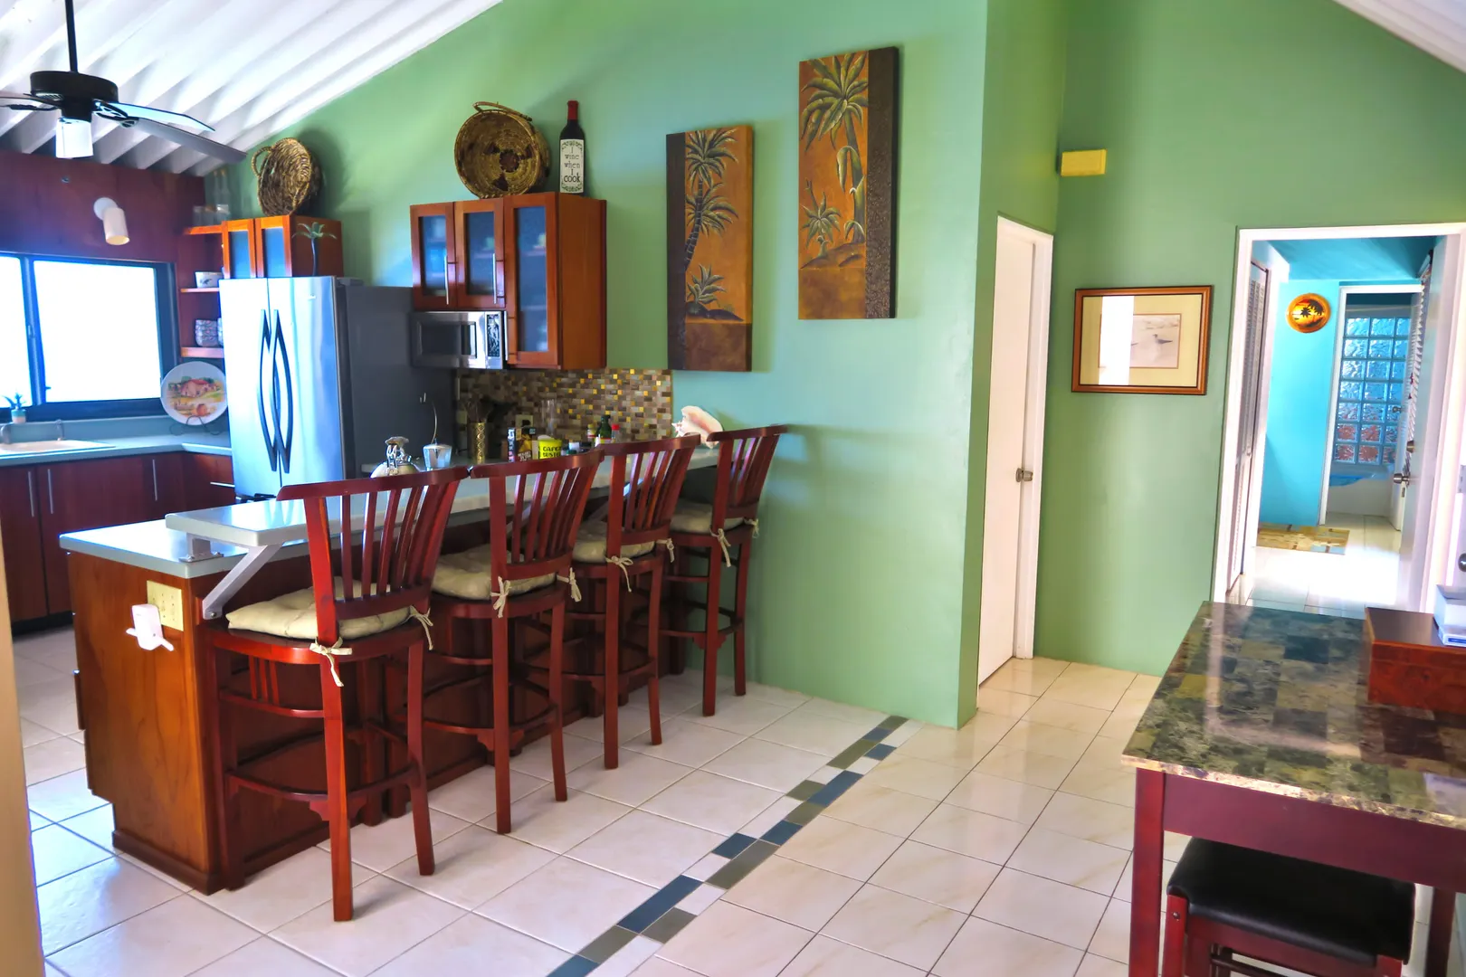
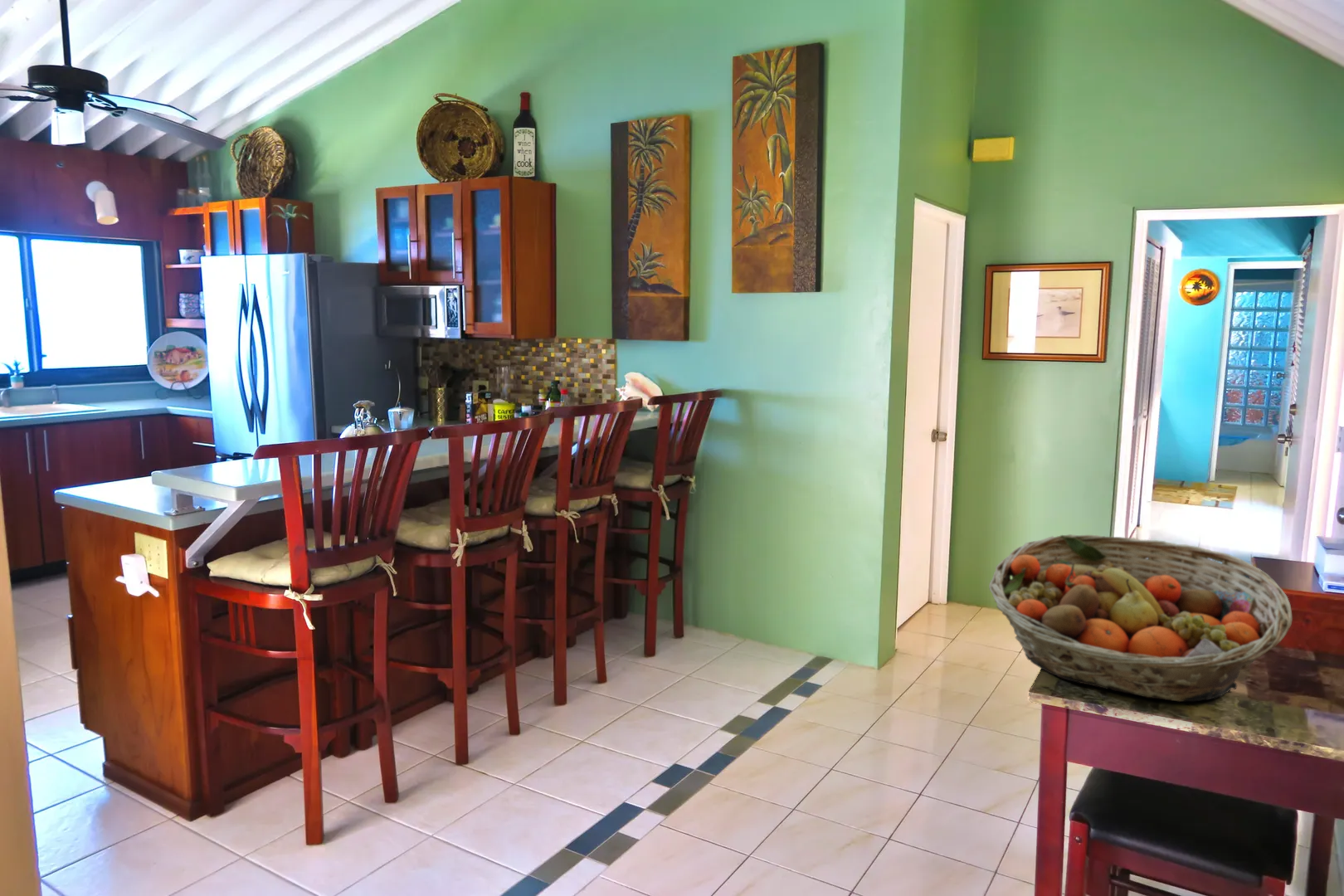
+ fruit basket [988,533,1293,703]
